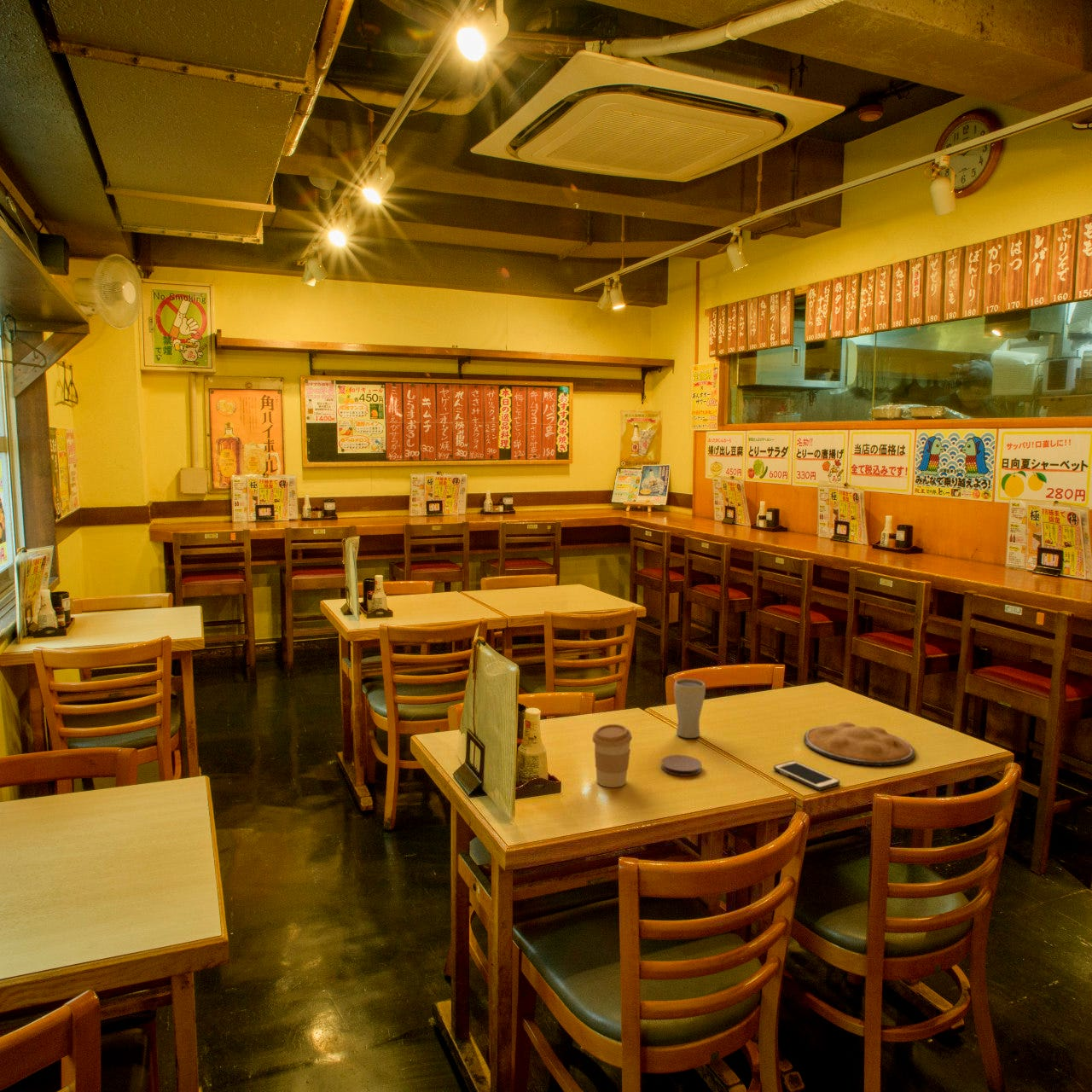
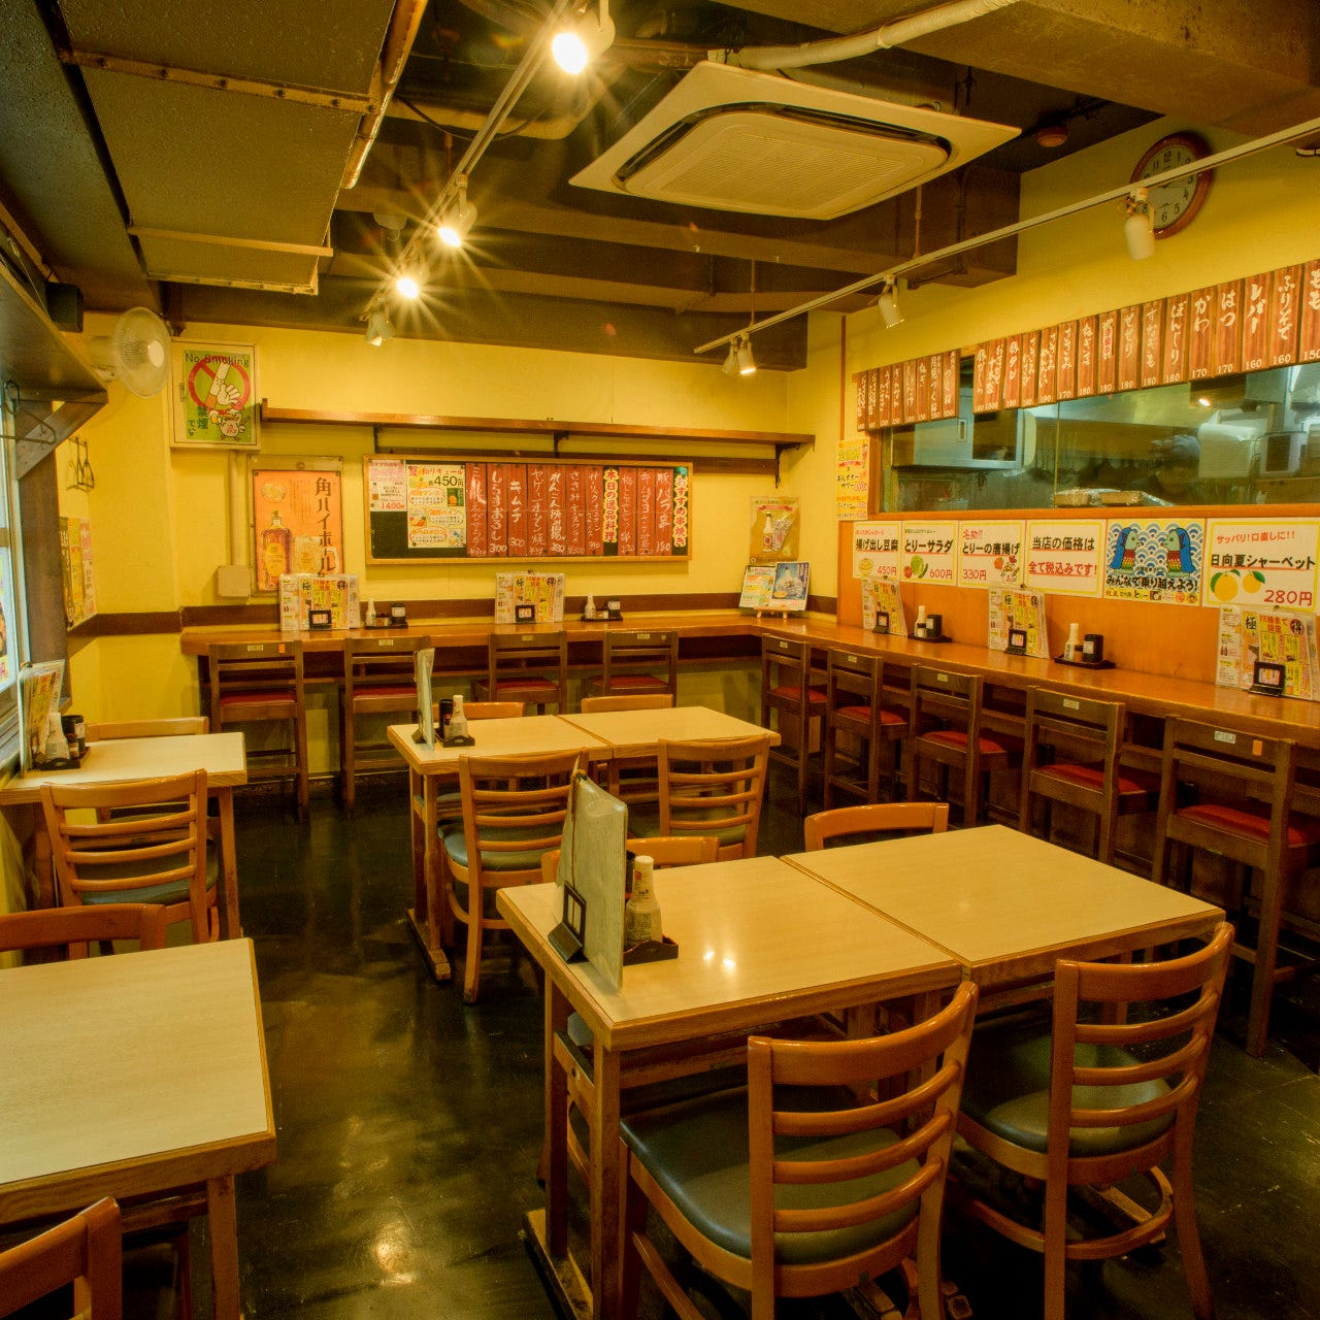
- coffee cup [591,723,633,788]
- plate [803,721,915,767]
- coaster [660,754,702,777]
- drinking glass [673,678,706,739]
- cell phone [773,760,840,791]
